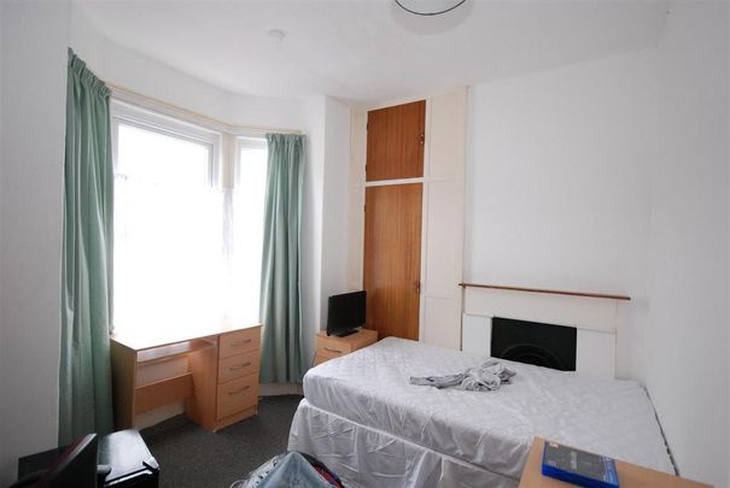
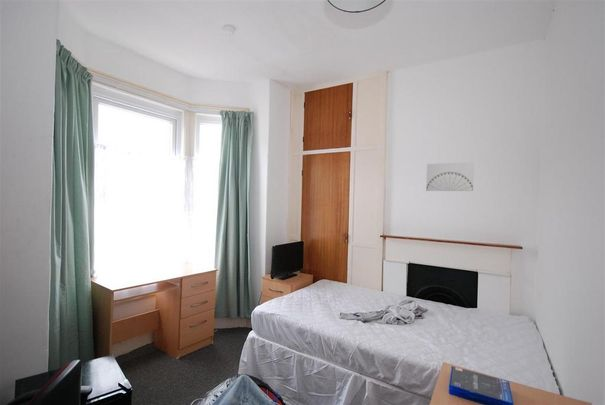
+ wall art [425,161,475,192]
